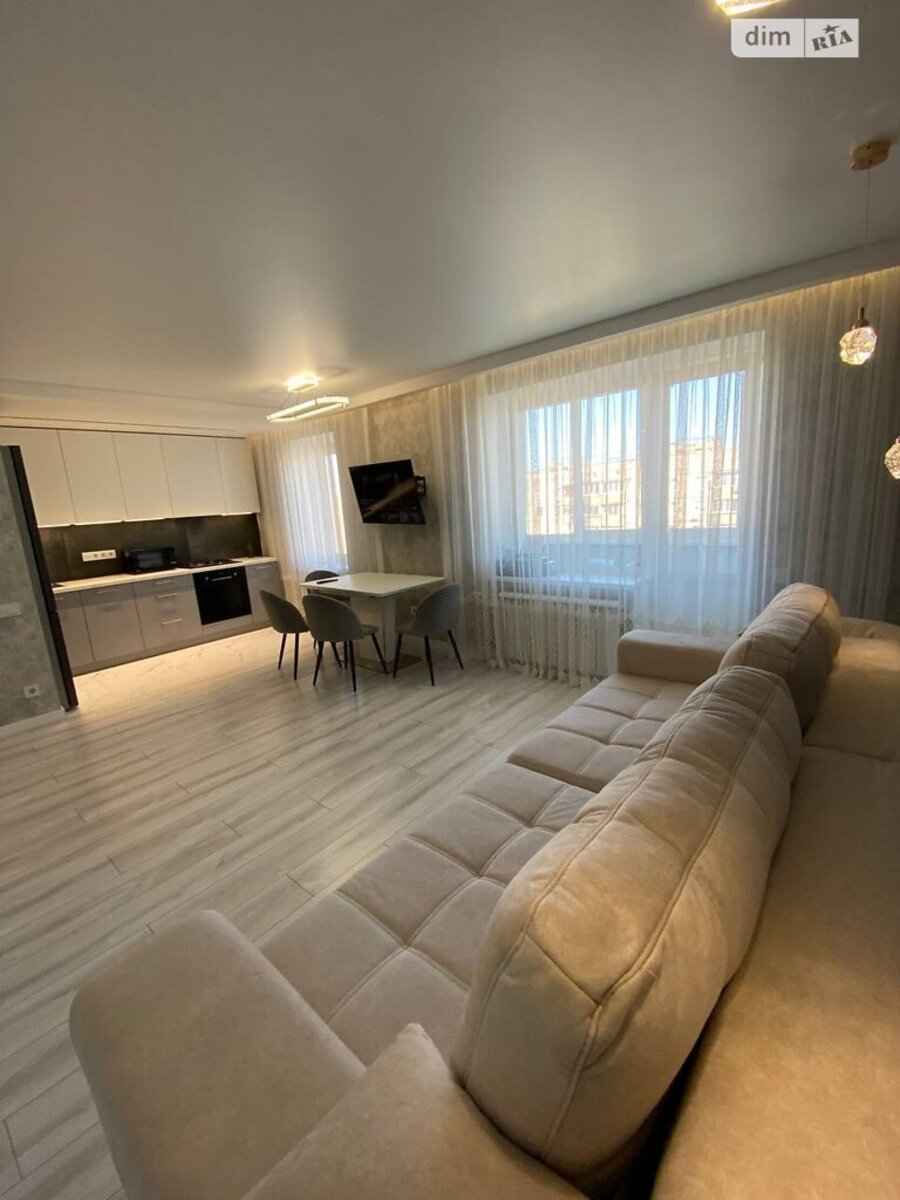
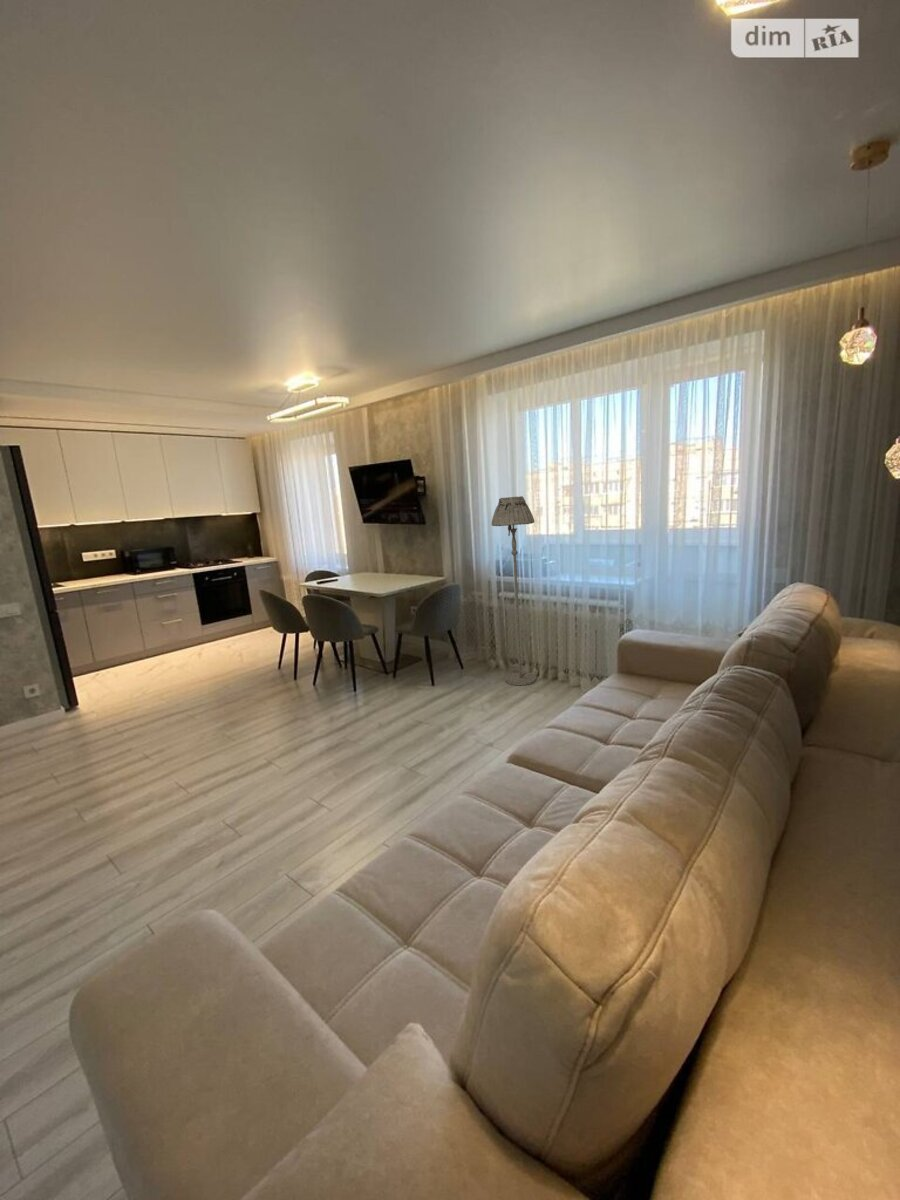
+ floor lamp [491,495,537,686]
